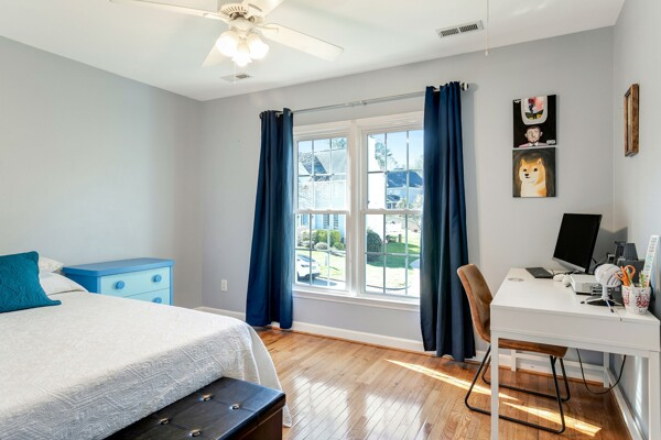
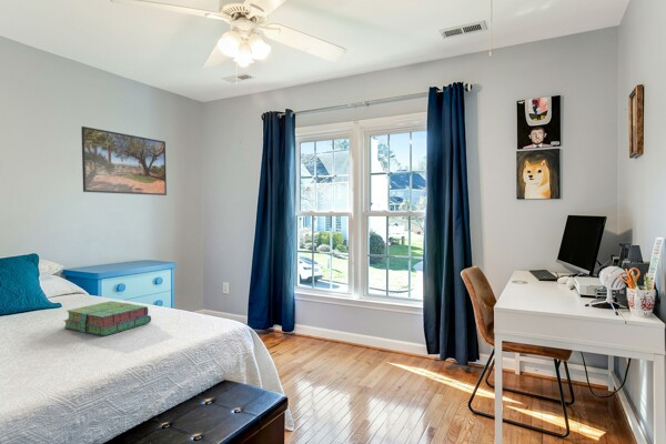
+ stack of books [63,300,152,337]
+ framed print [80,125,168,196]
